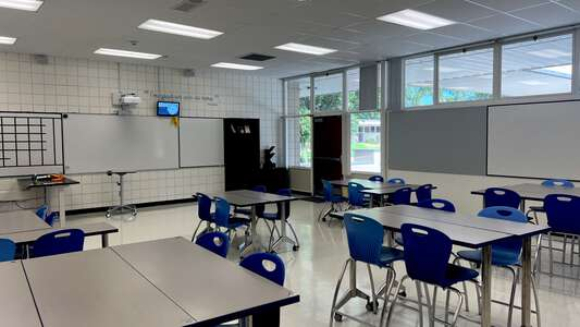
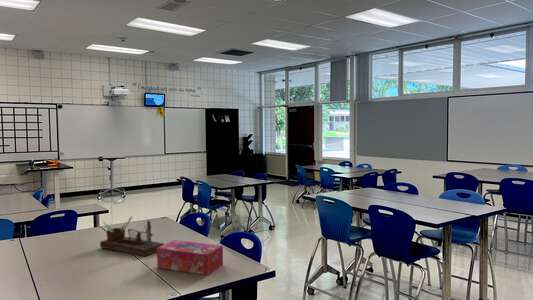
+ tissue box [156,239,224,276]
+ desk organizer [99,216,165,257]
